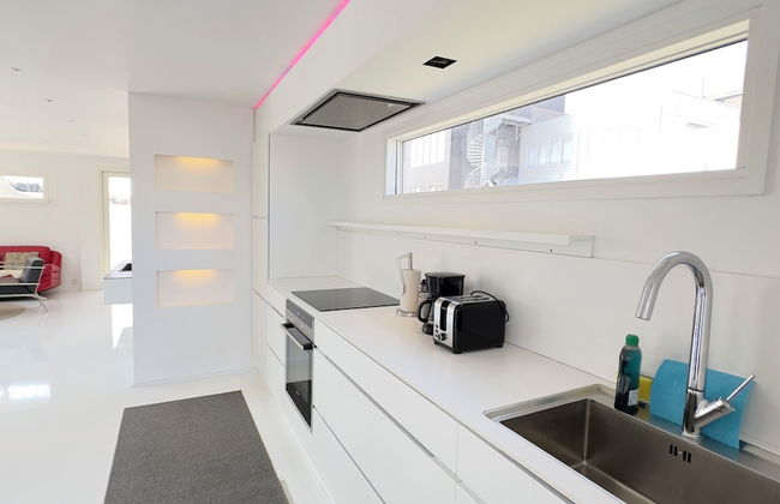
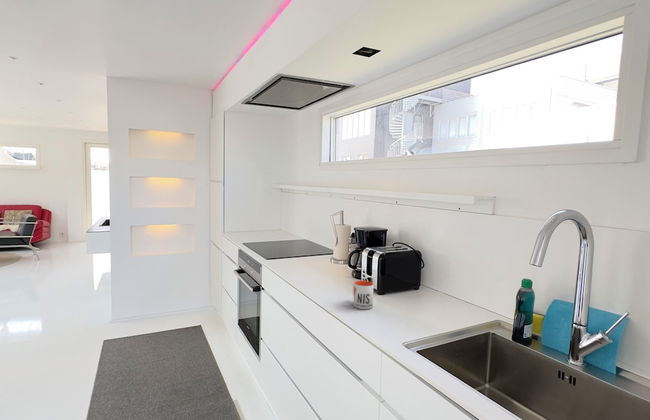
+ mug [352,280,375,310]
